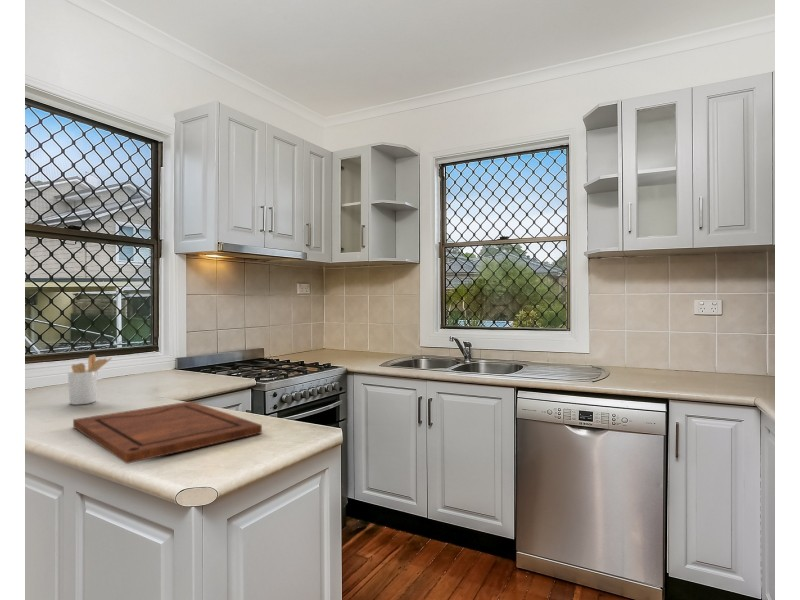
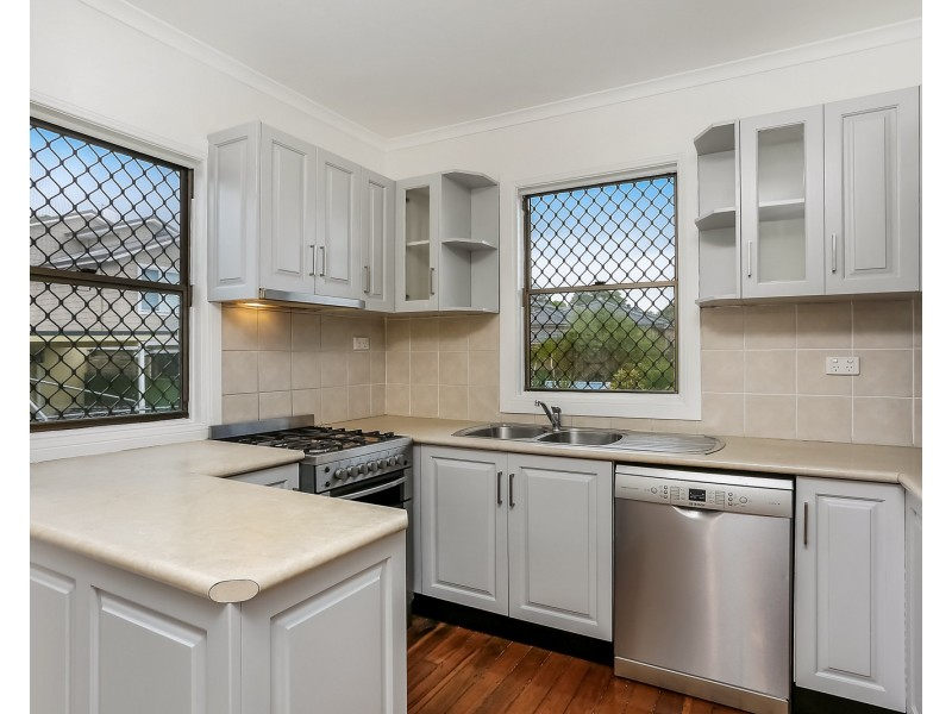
- utensil holder [67,353,113,406]
- cutting board [72,400,263,465]
